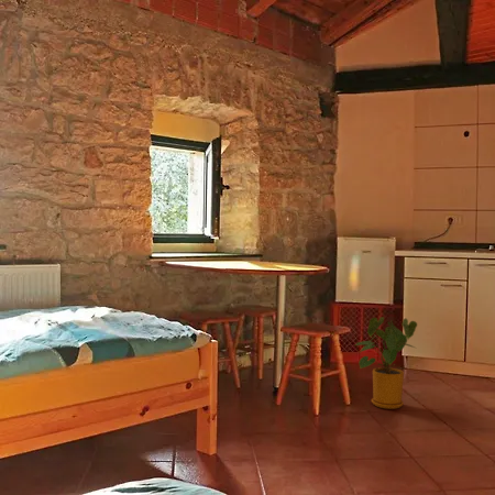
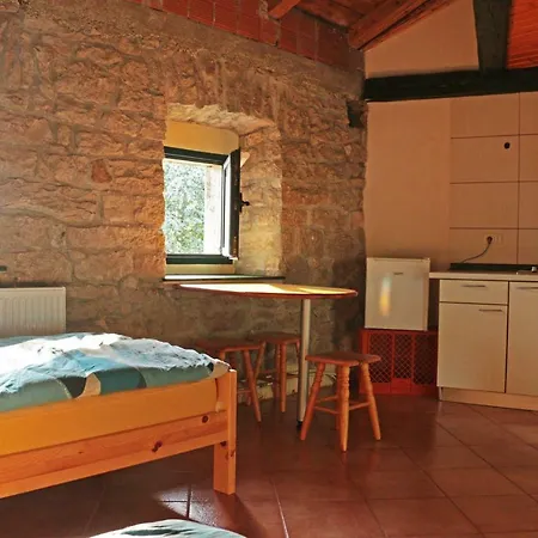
- house plant [354,316,418,410]
